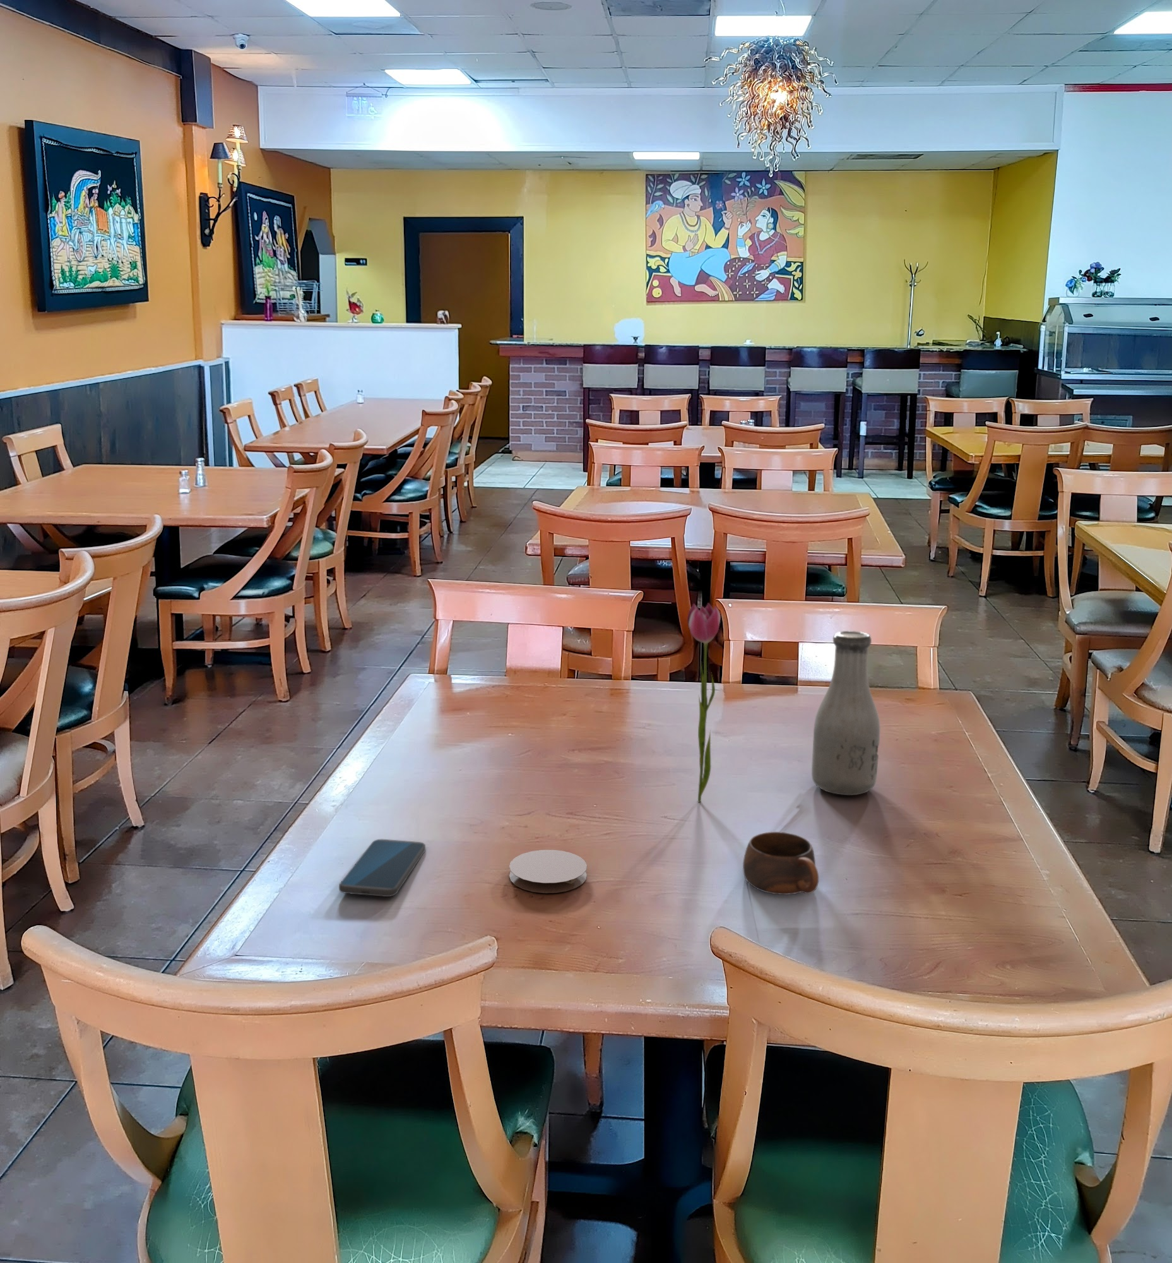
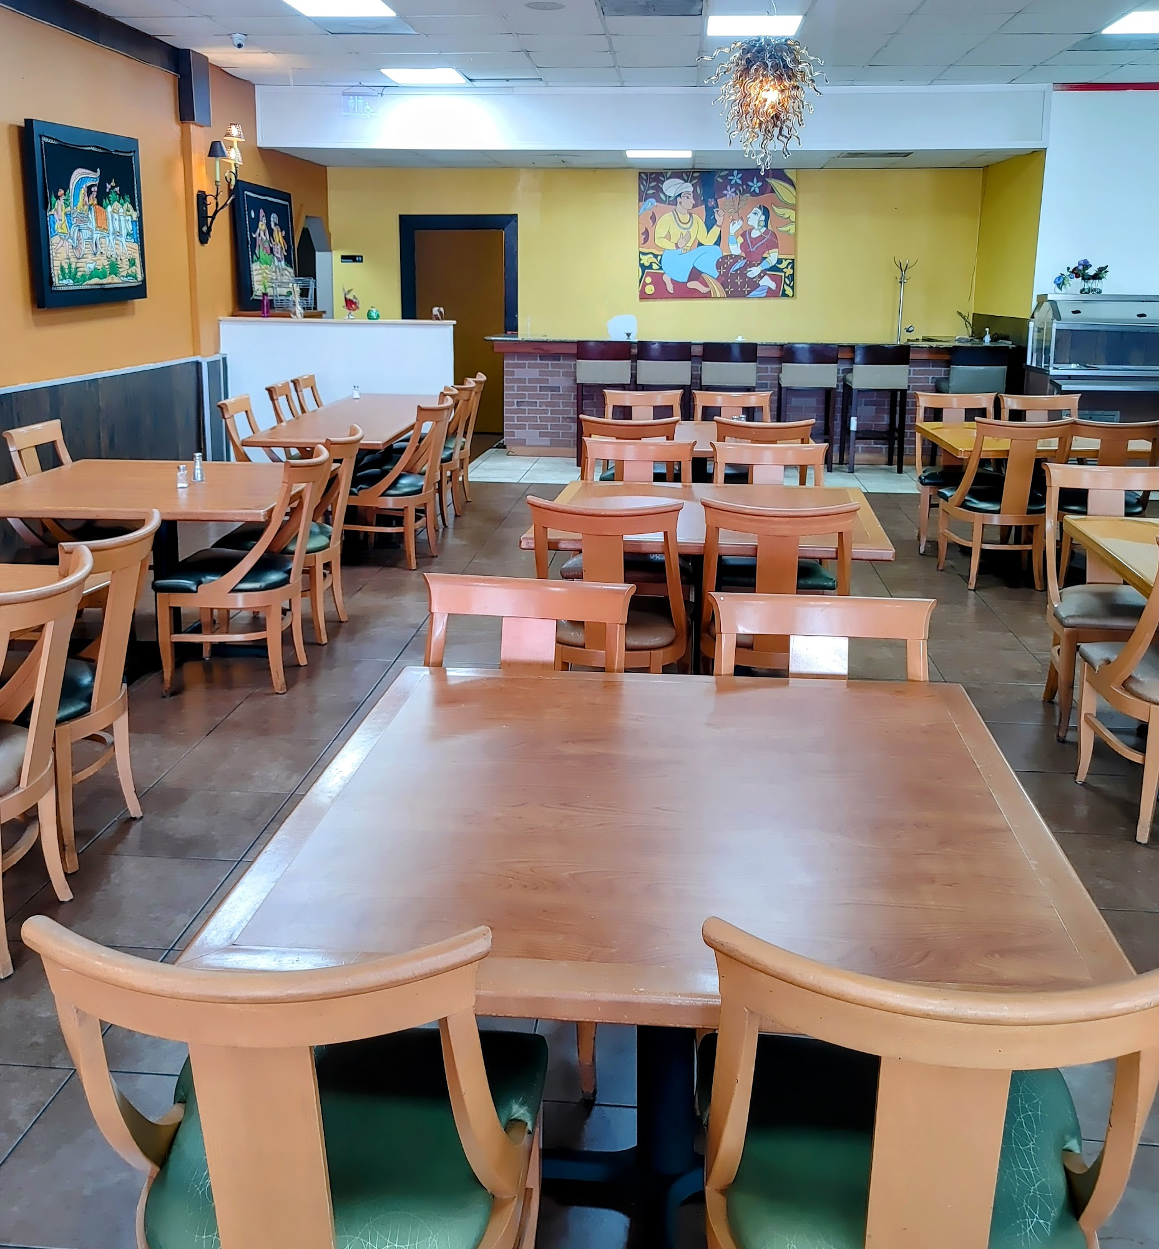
- coaster [509,850,587,894]
- bottle [811,630,880,796]
- flower [686,602,720,802]
- cup [742,831,820,896]
- smartphone [338,839,426,897]
